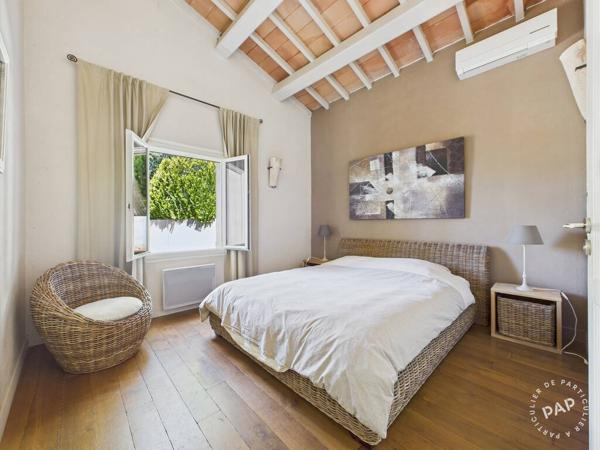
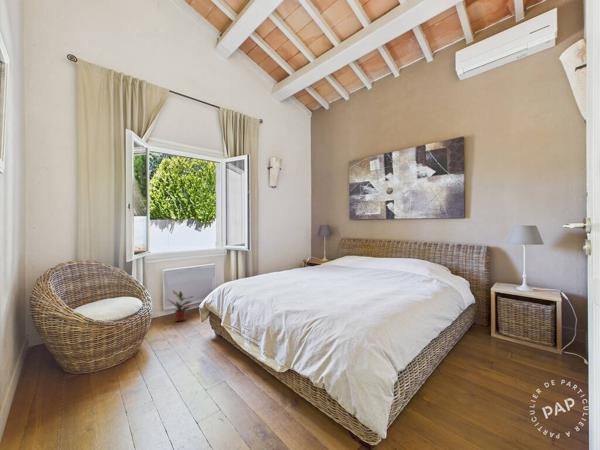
+ potted plant [166,289,193,322]
